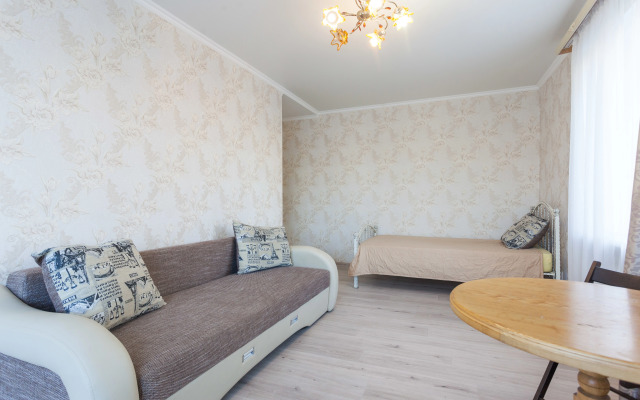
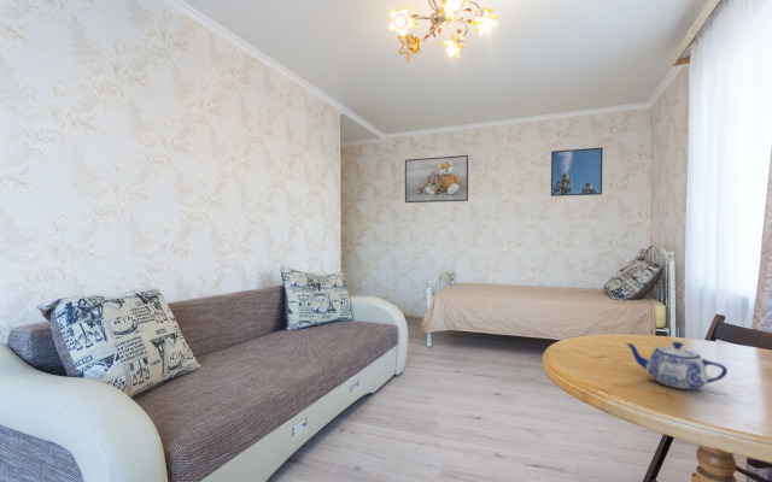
+ teapot [624,341,729,390]
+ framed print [404,154,469,204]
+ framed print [550,147,604,198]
